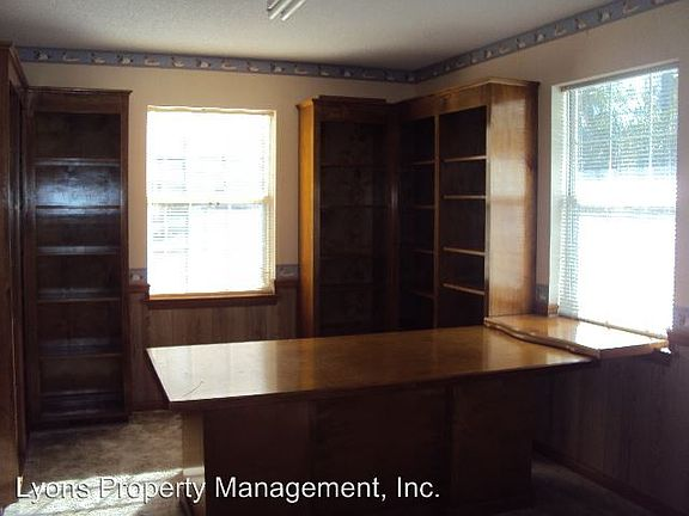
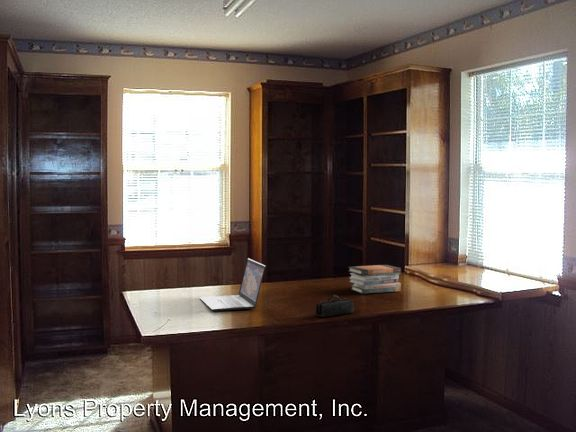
+ laptop [198,257,267,312]
+ pencil case [314,294,355,318]
+ book stack [347,264,402,295]
